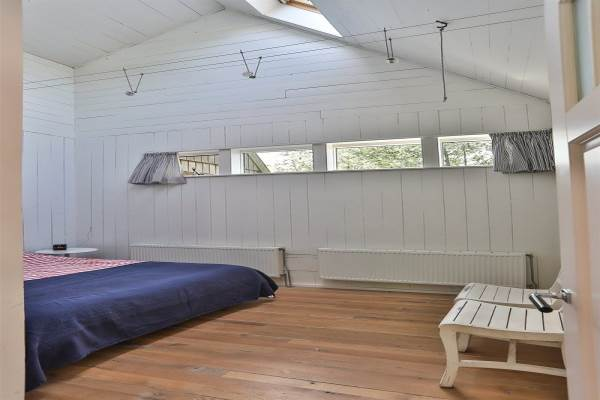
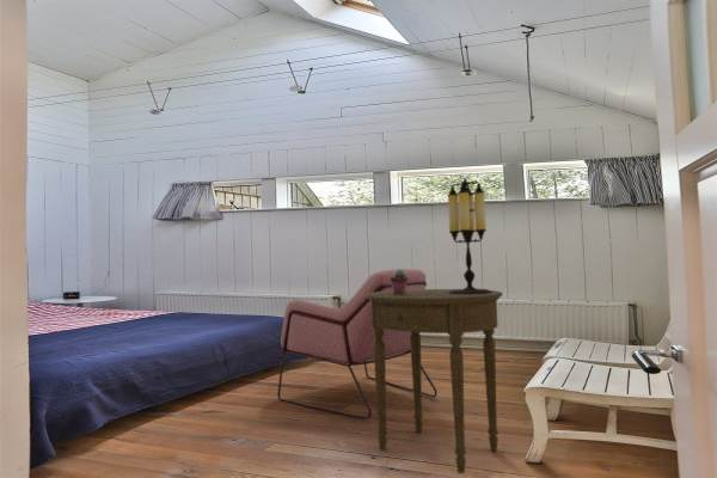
+ table lamp [447,177,492,294]
+ potted succulent [390,270,409,294]
+ armchair [276,268,439,421]
+ side table [366,288,503,473]
